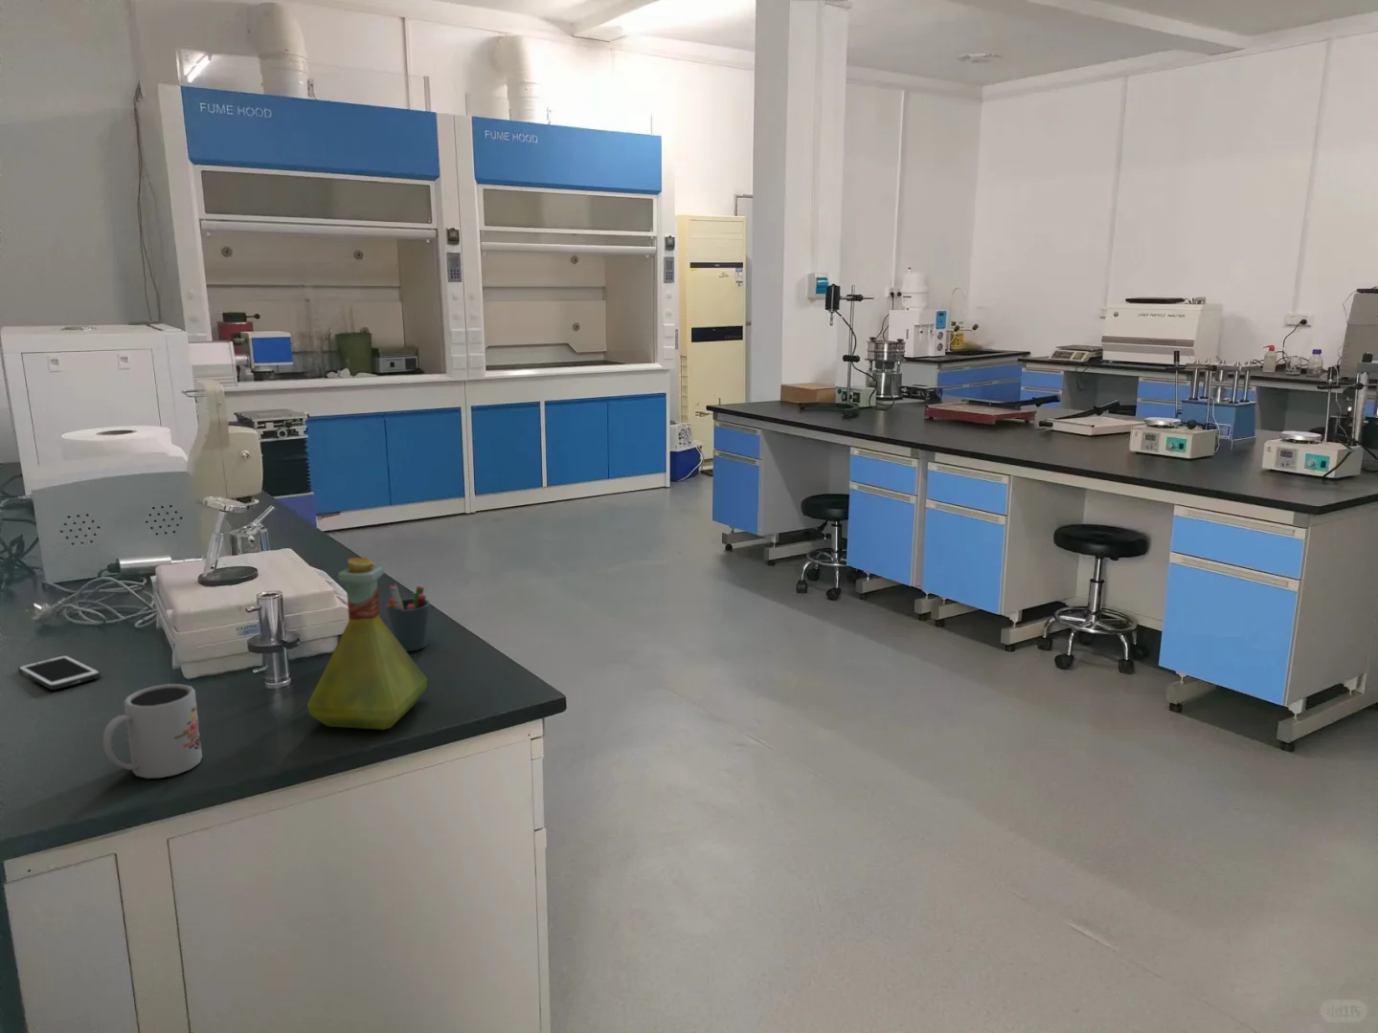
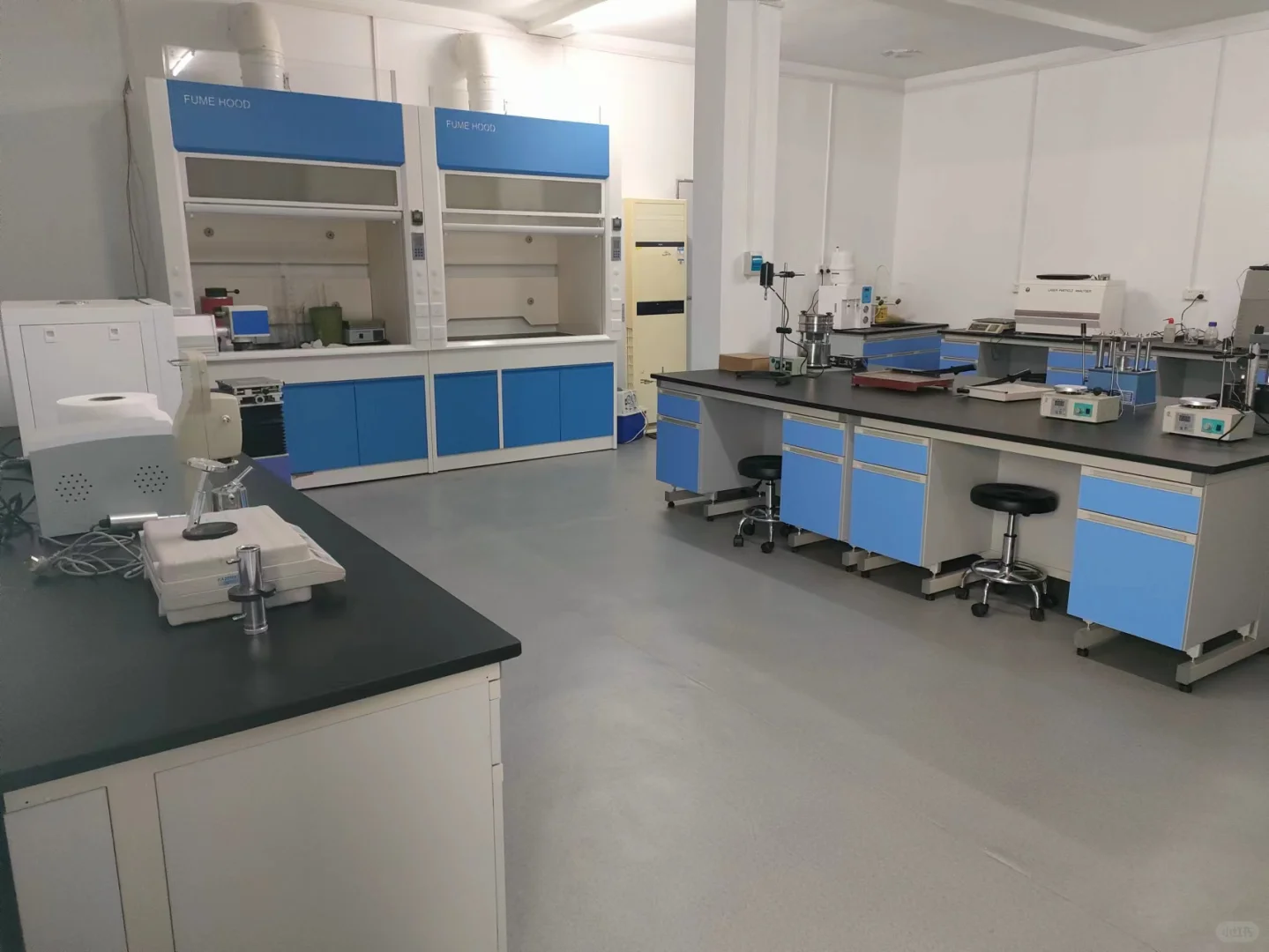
- pen holder [385,584,431,652]
- mug [101,683,203,779]
- flask [306,557,428,730]
- cell phone [17,654,101,690]
